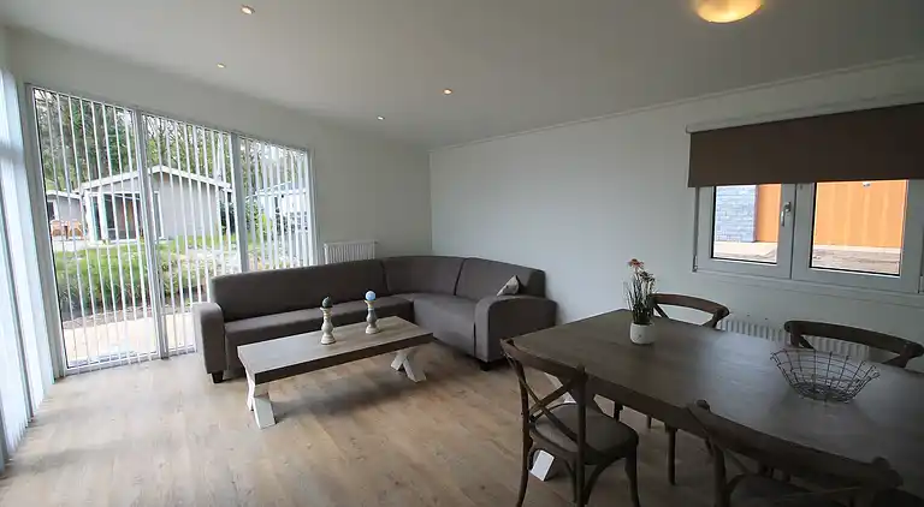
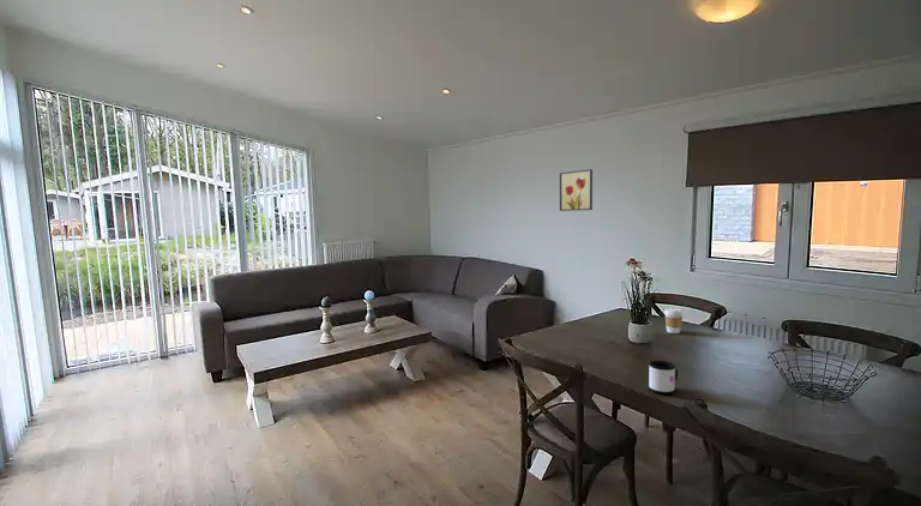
+ mug [648,360,679,394]
+ wall art [559,168,594,212]
+ coffee cup [663,307,685,335]
